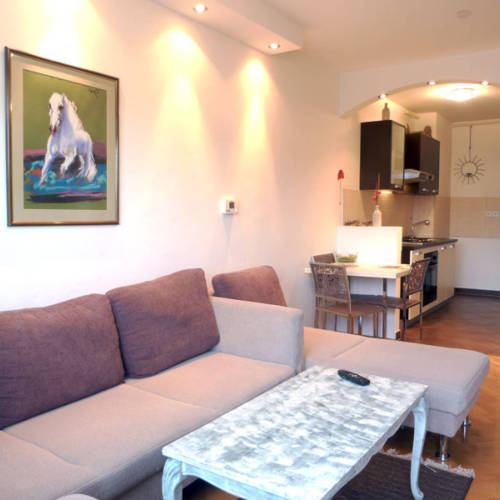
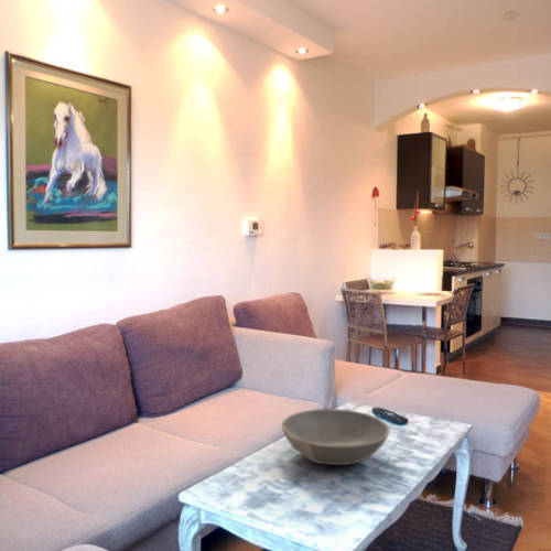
+ bowl [281,408,391,466]
